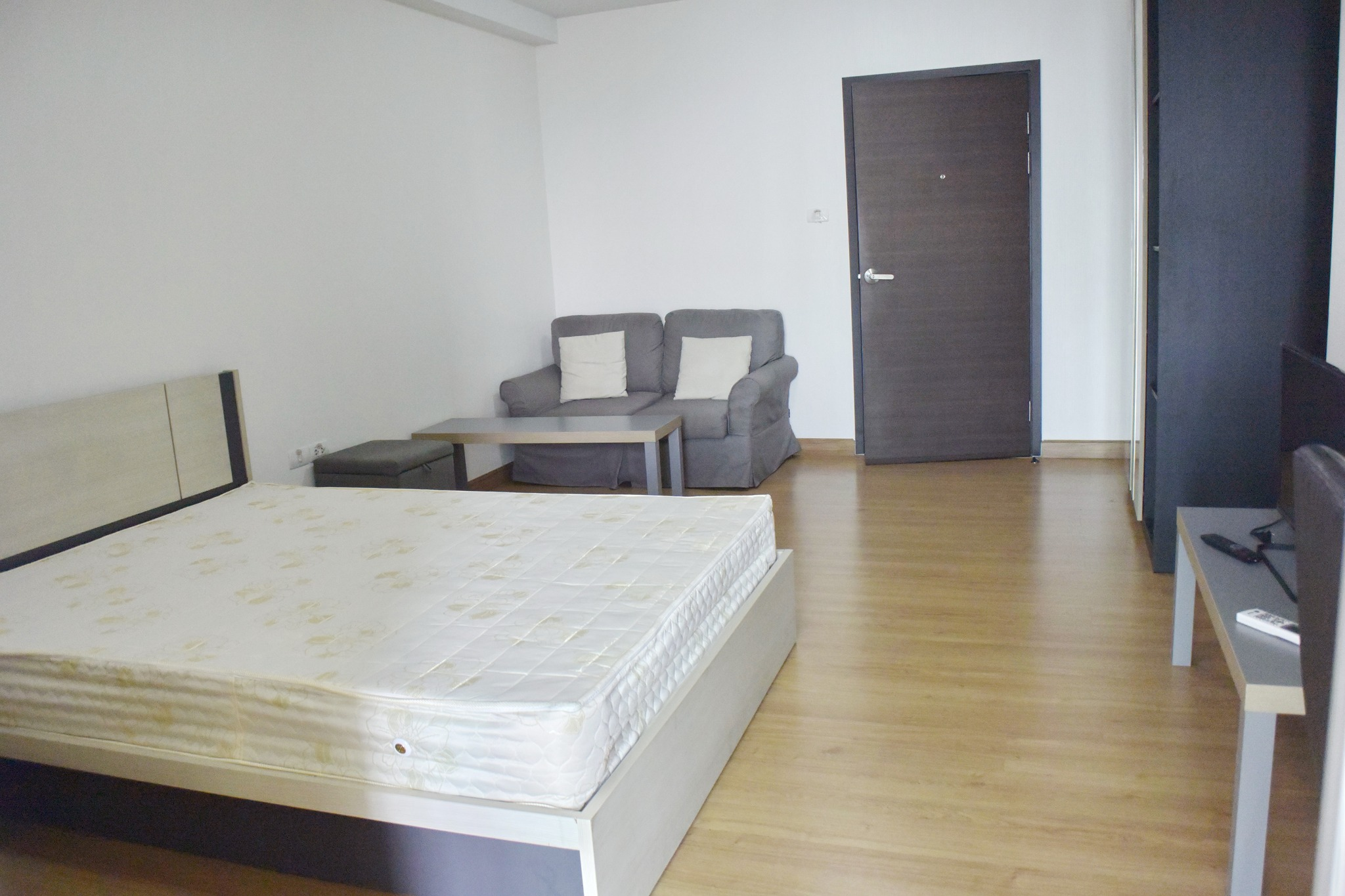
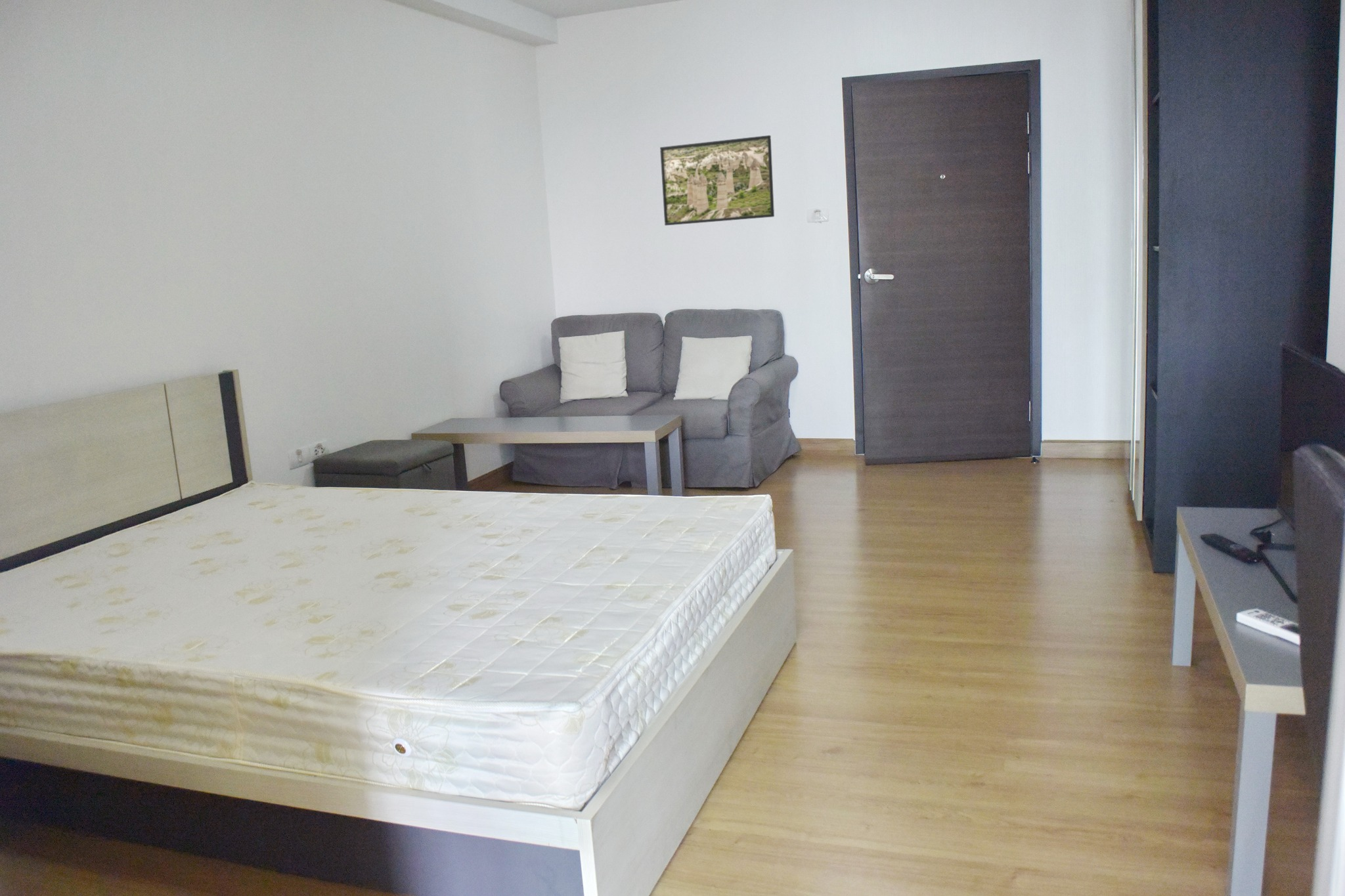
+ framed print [659,135,775,226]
